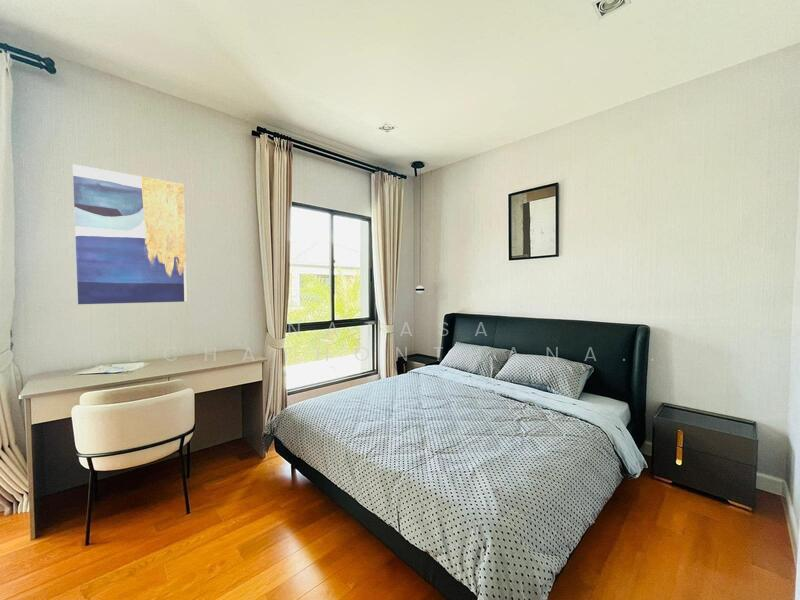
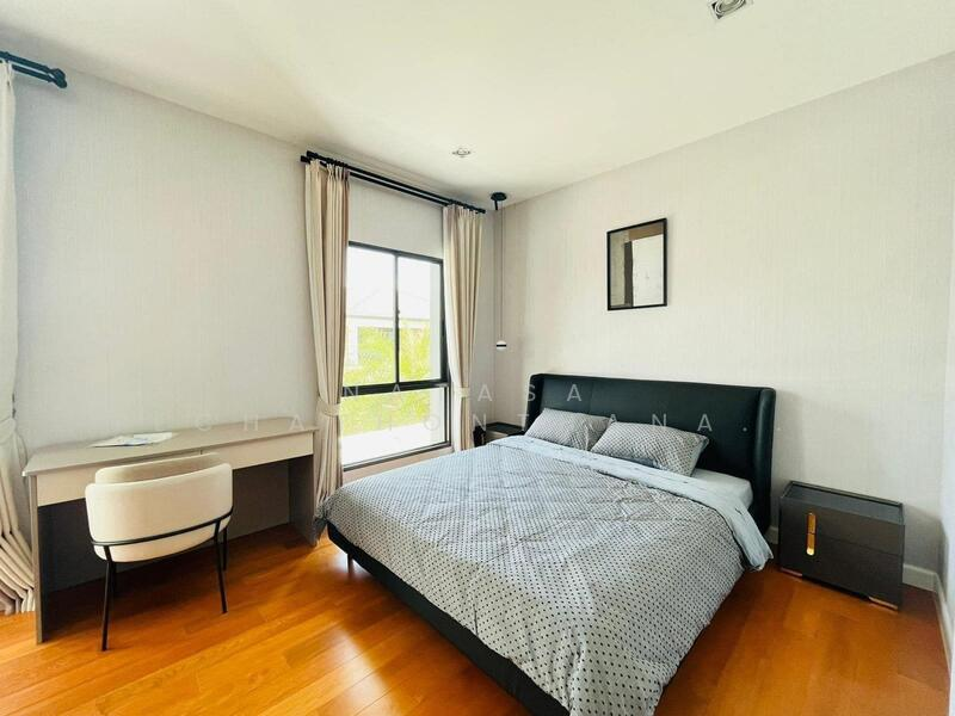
- wall art [72,163,188,305]
